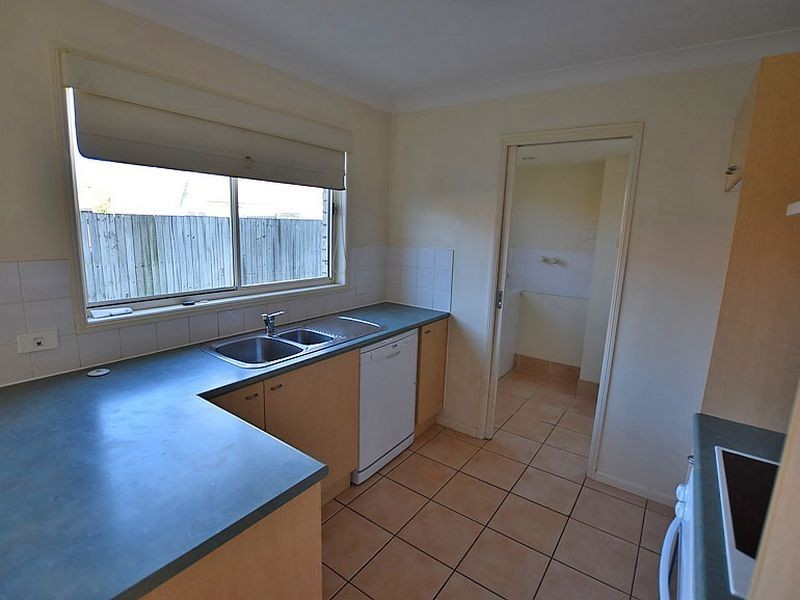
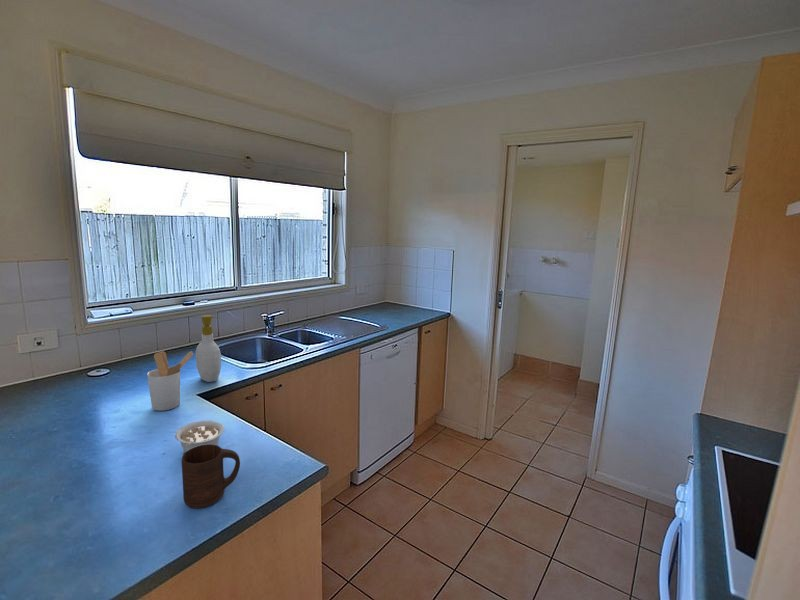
+ soap bottle [195,314,222,383]
+ legume [174,420,225,453]
+ cup [181,444,241,509]
+ utensil holder [146,350,194,412]
